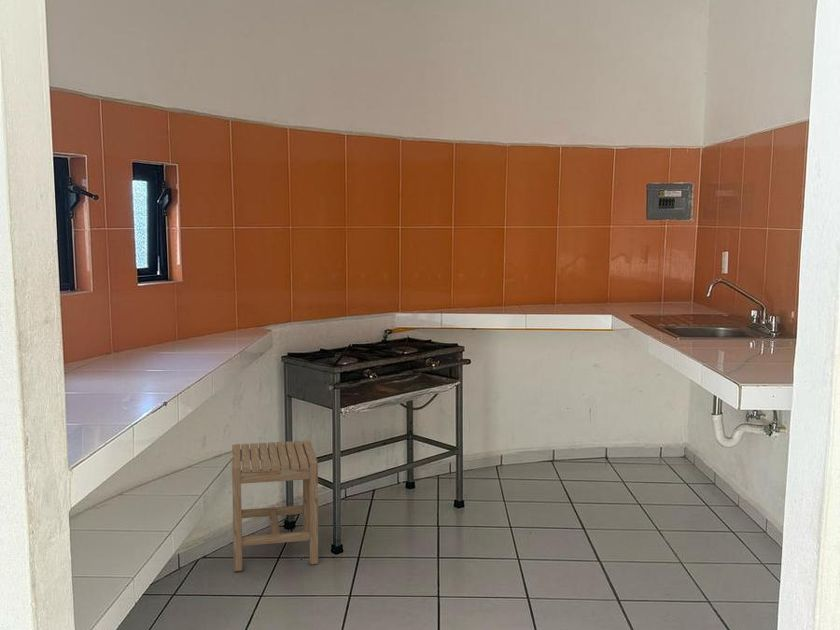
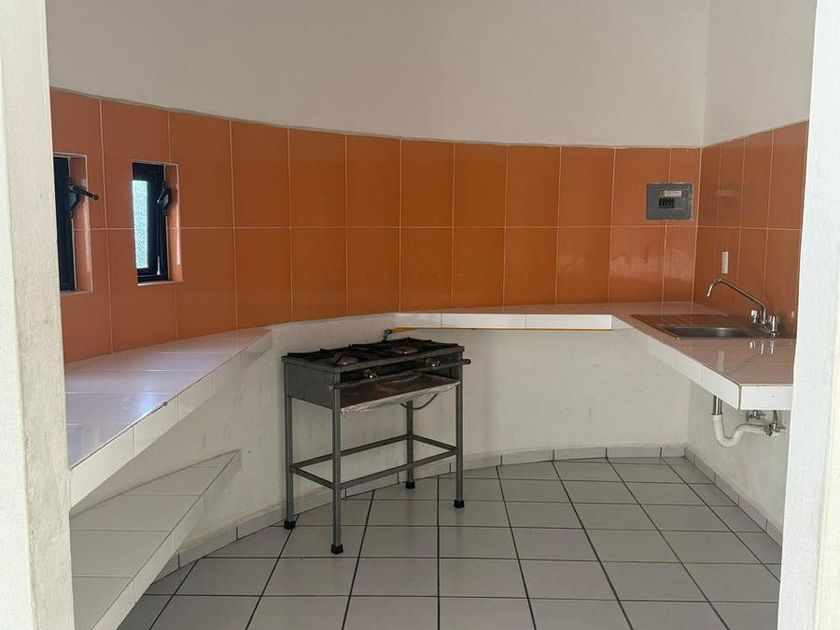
- stool [231,439,319,572]
